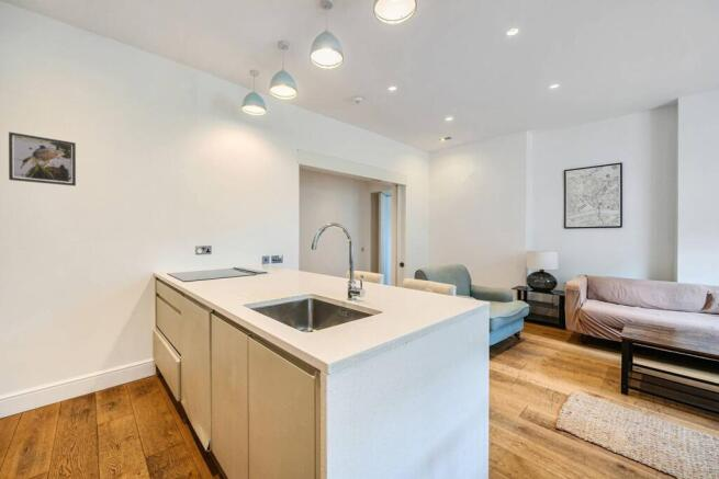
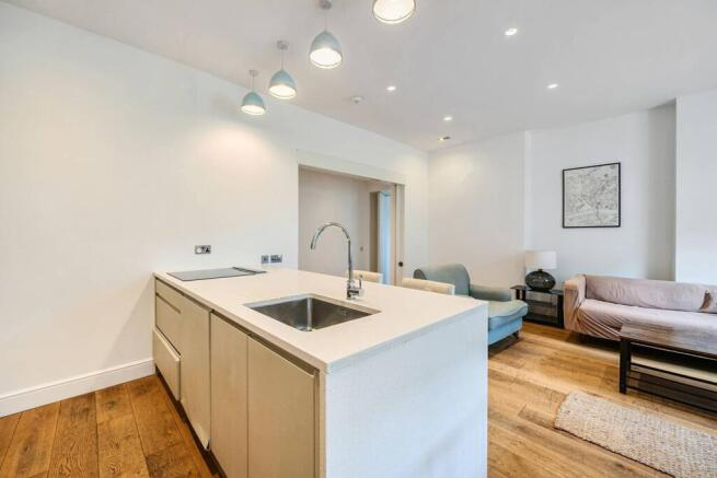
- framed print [8,130,77,187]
